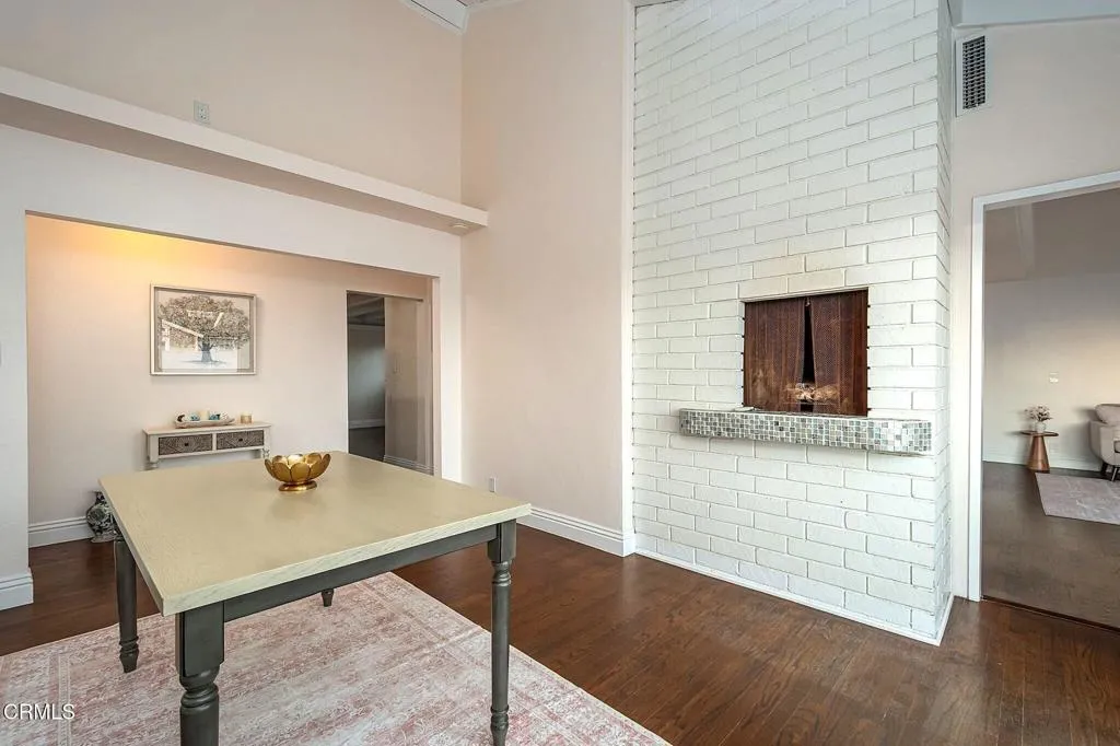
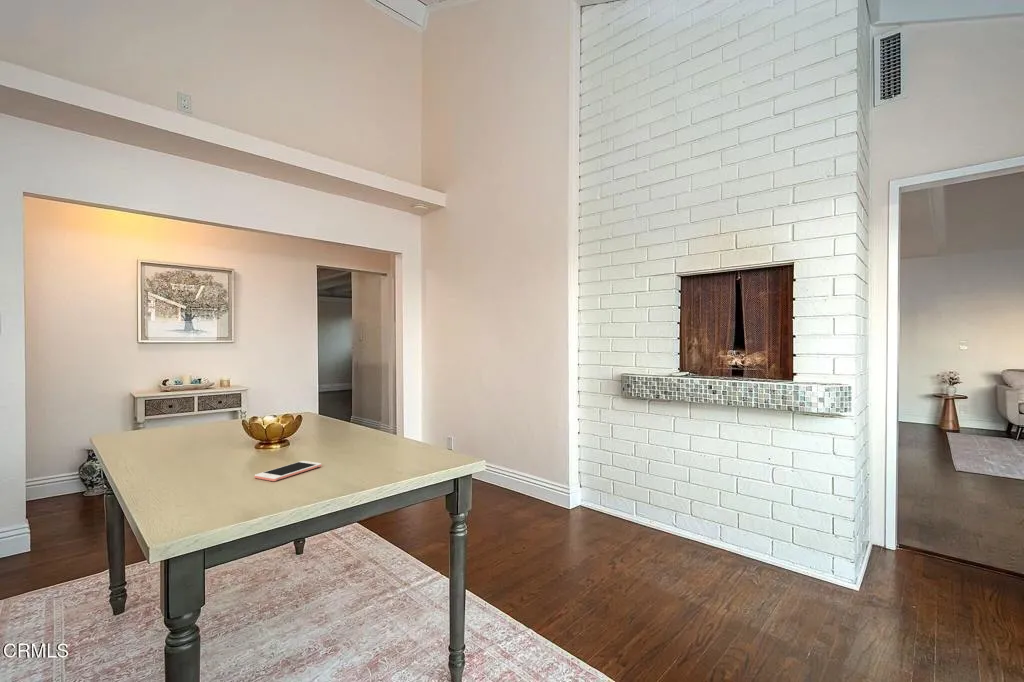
+ cell phone [254,460,323,482]
